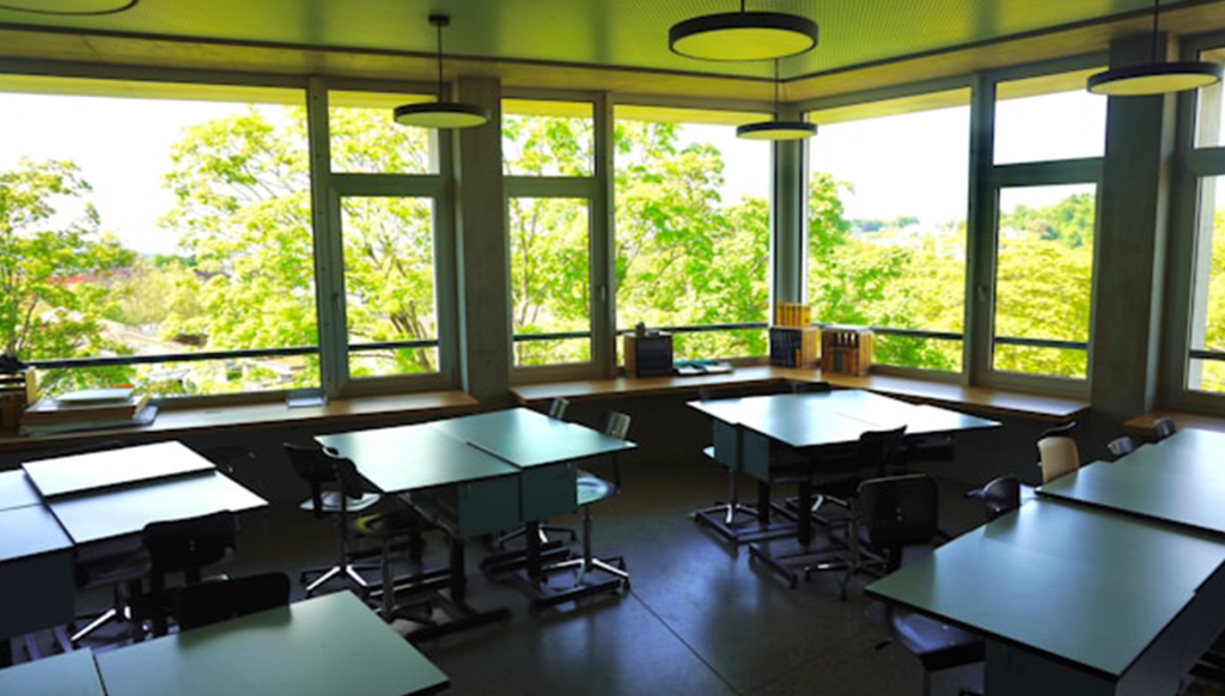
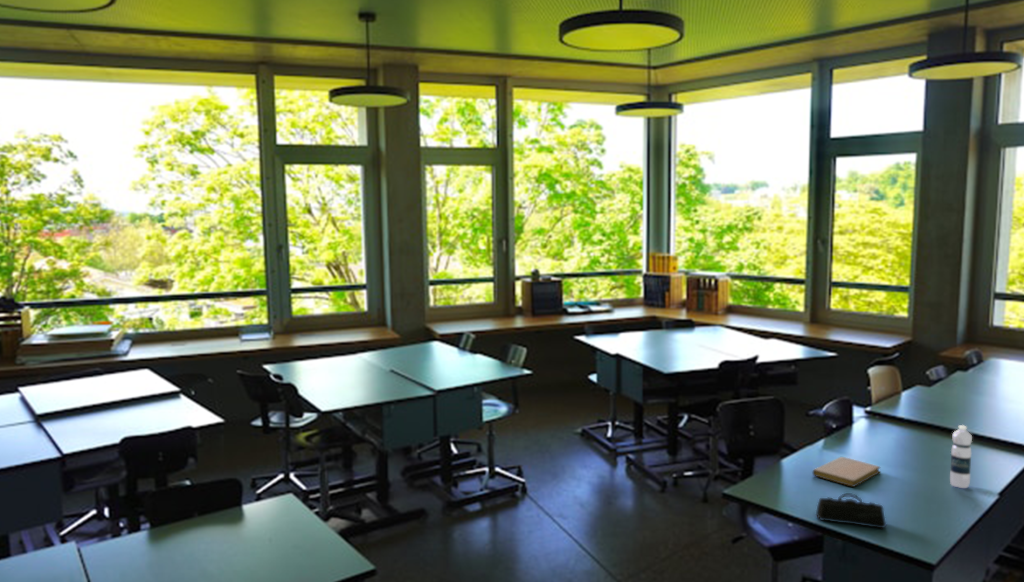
+ pencil case [815,492,887,529]
+ notebook [812,456,881,488]
+ water bottle [949,424,973,489]
